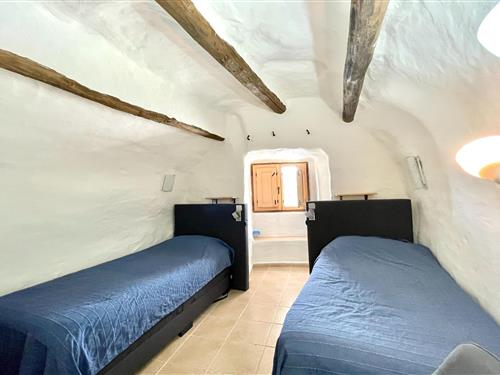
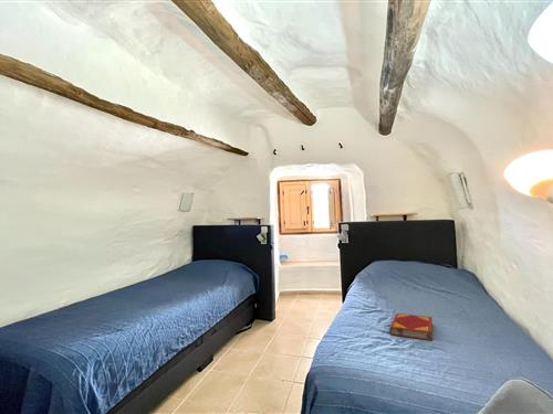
+ hardback book [388,312,434,341]
